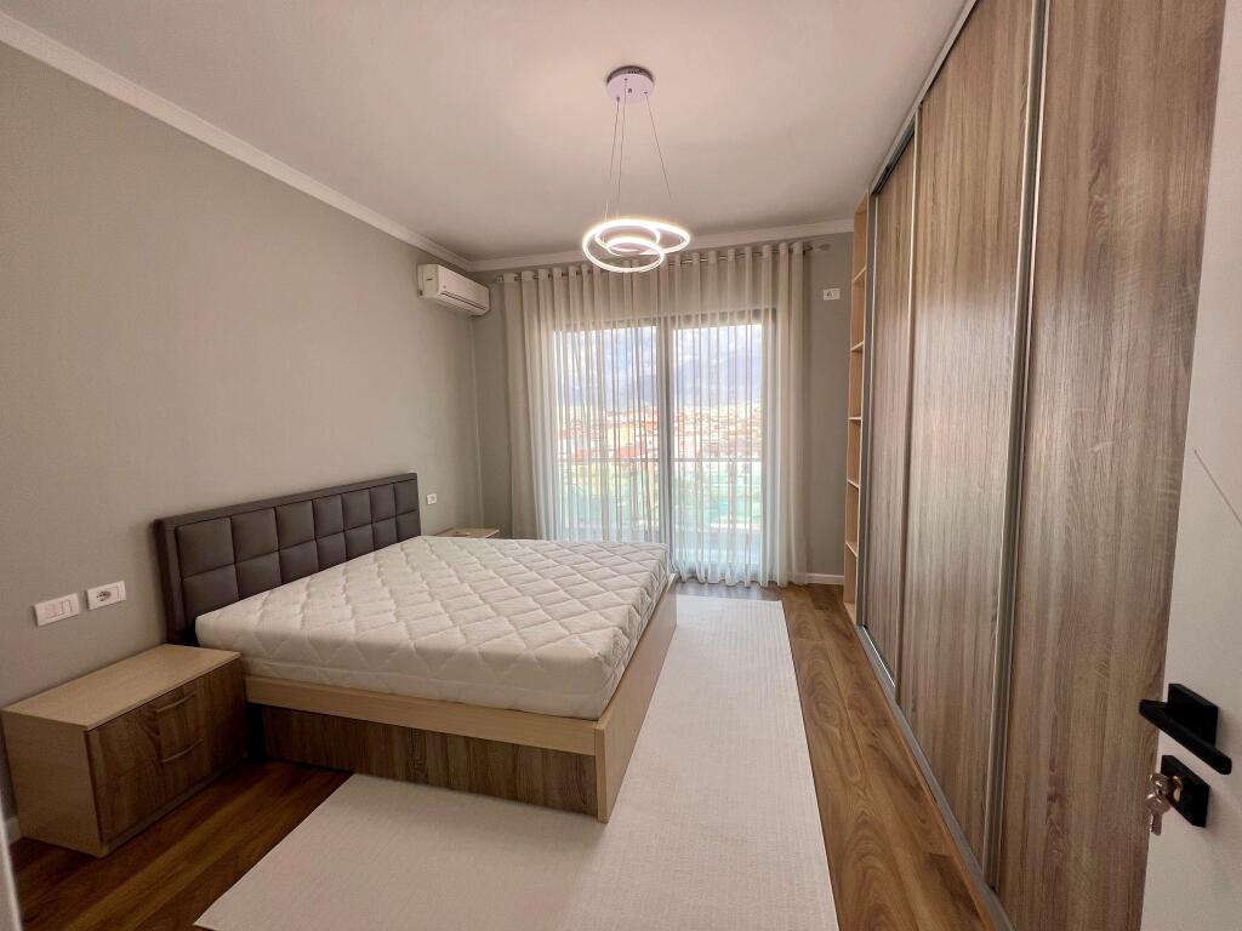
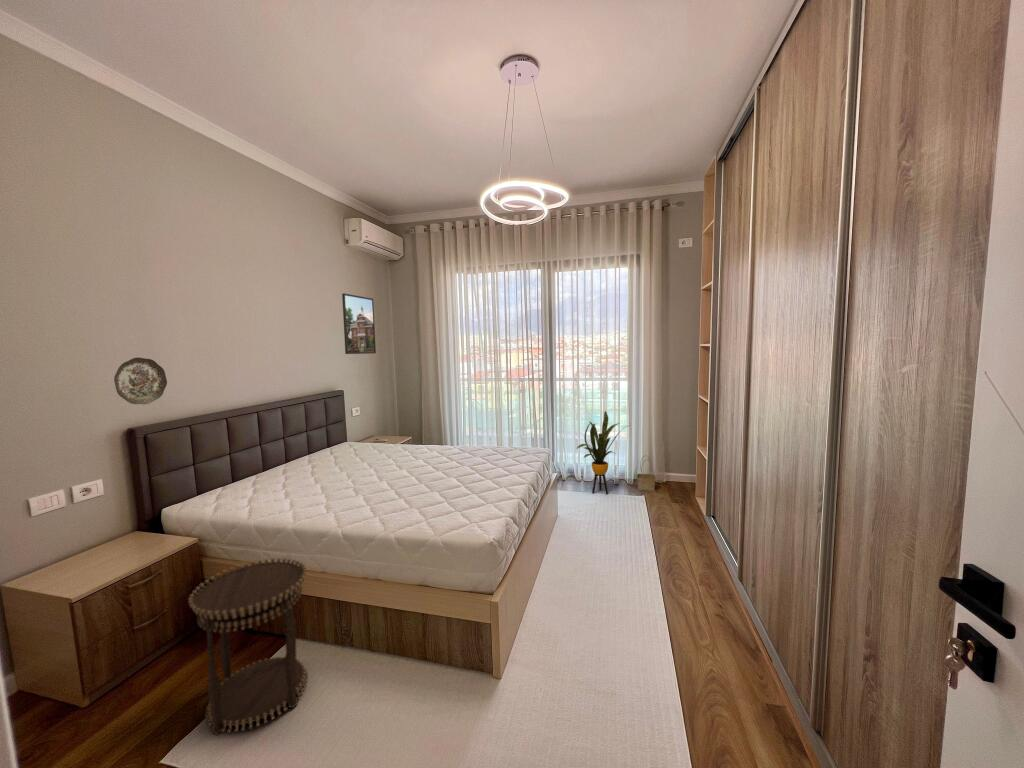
+ basket [636,454,656,491]
+ decorative plate [113,356,168,405]
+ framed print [341,292,377,355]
+ house plant [575,410,631,495]
+ side table [187,557,309,736]
